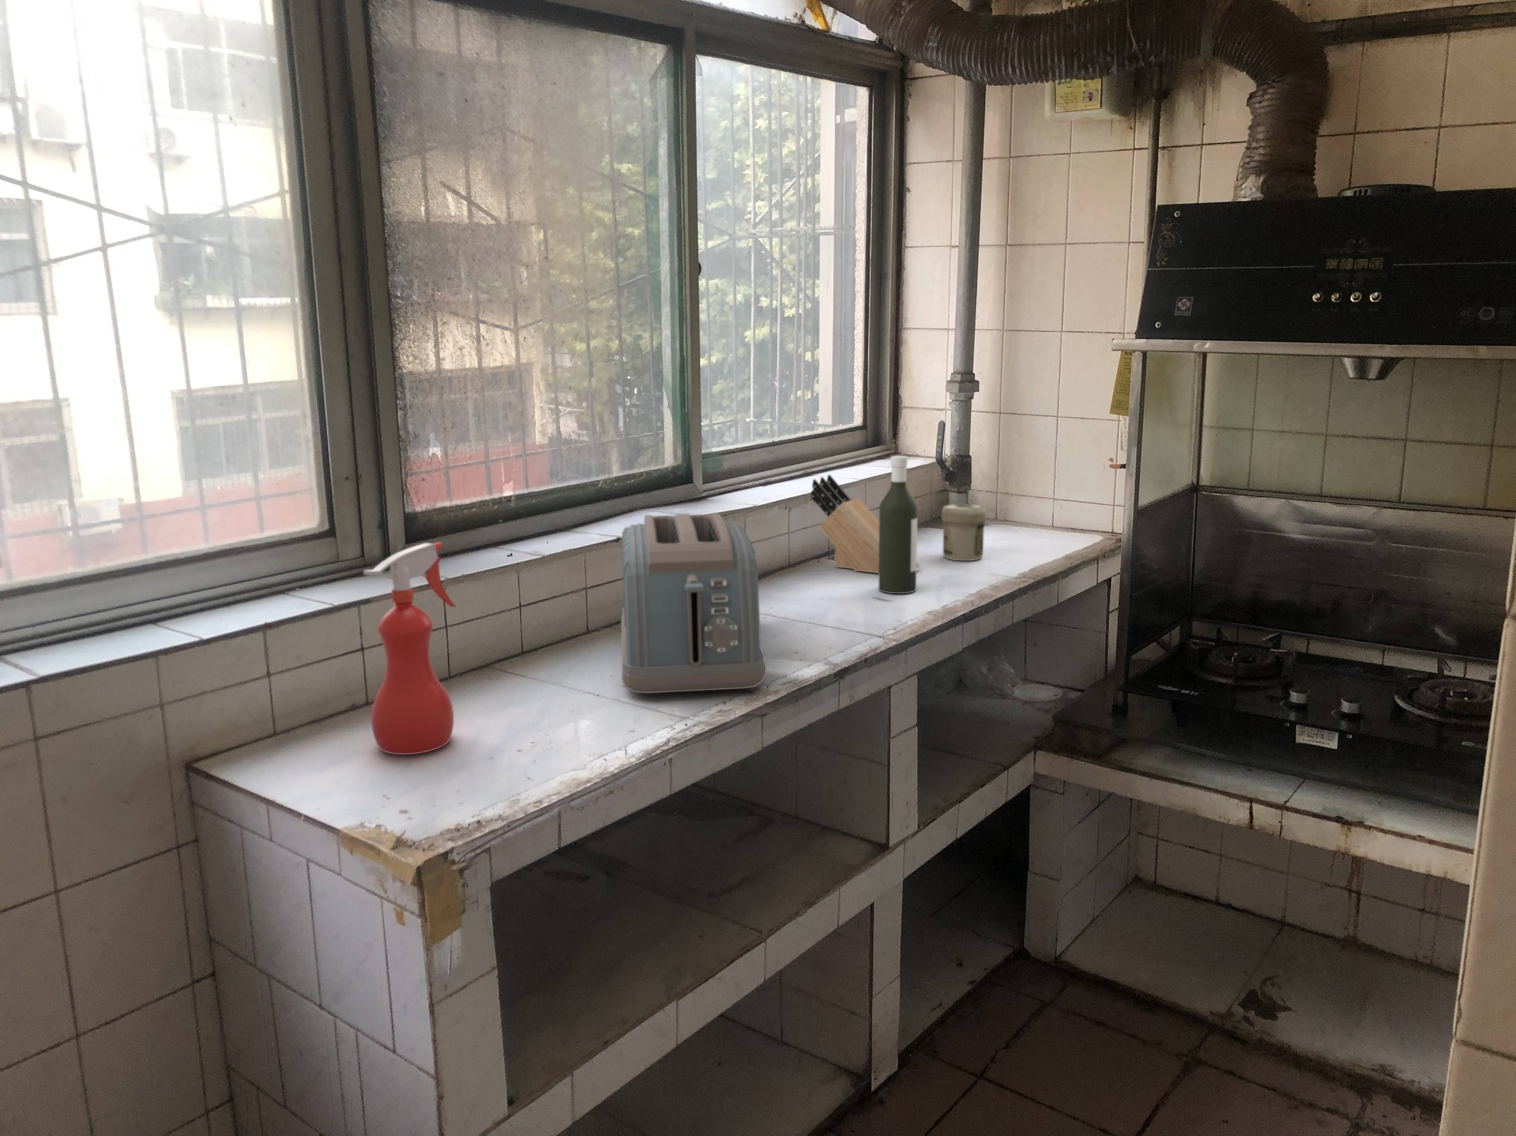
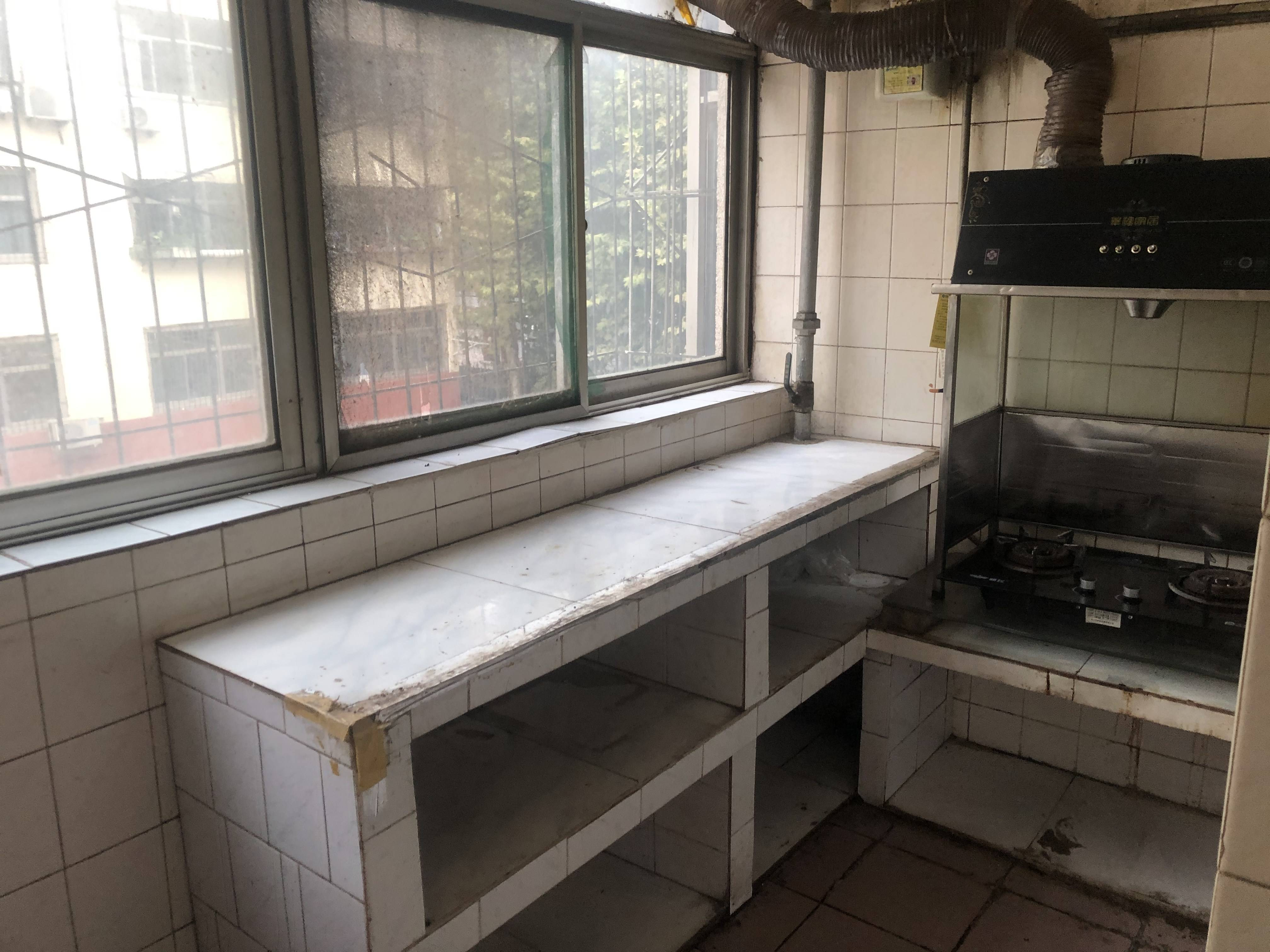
- knife block [811,474,920,574]
- spray bottle [363,542,457,755]
- jar [941,504,987,561]
- bottle [879,456,918,594]
- toaster [621,512,766,693]
